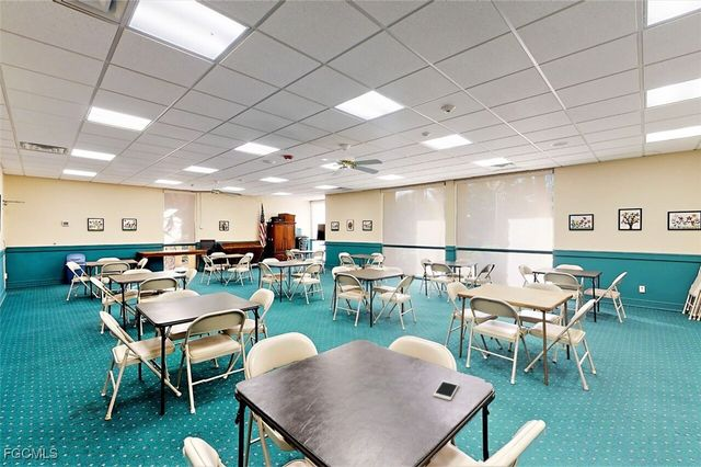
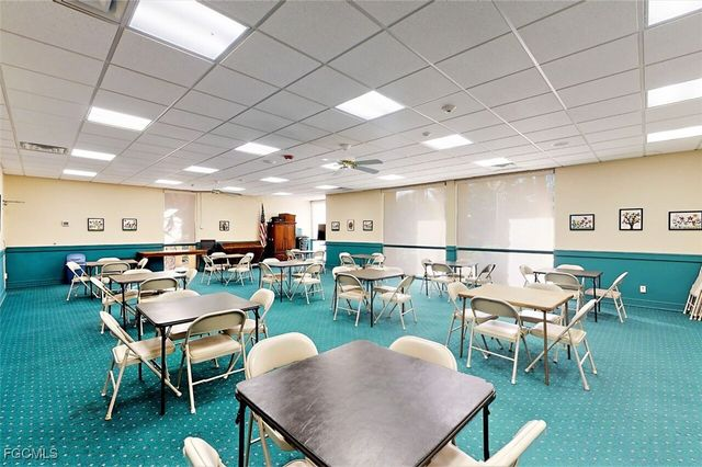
- cell phone [432,379,460,401]
